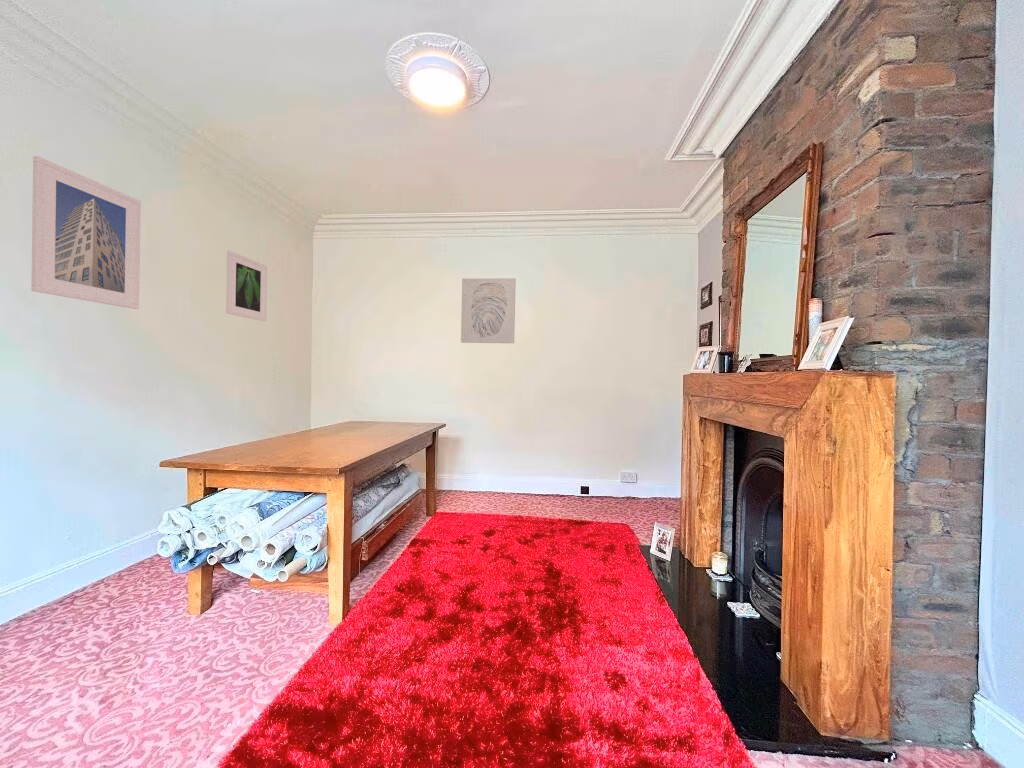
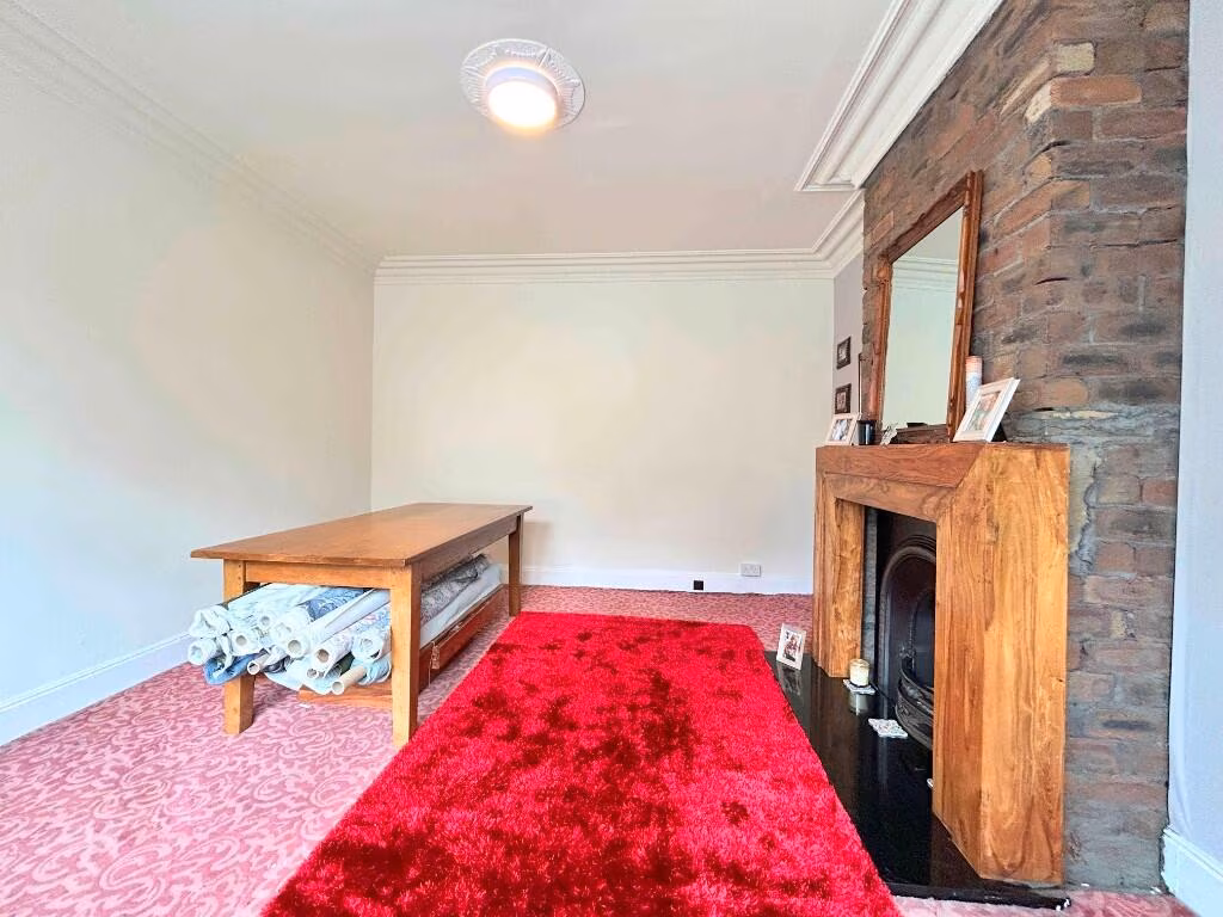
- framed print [30,155,142,310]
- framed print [225,250,268,322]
- wall art [460,277,517,344]
